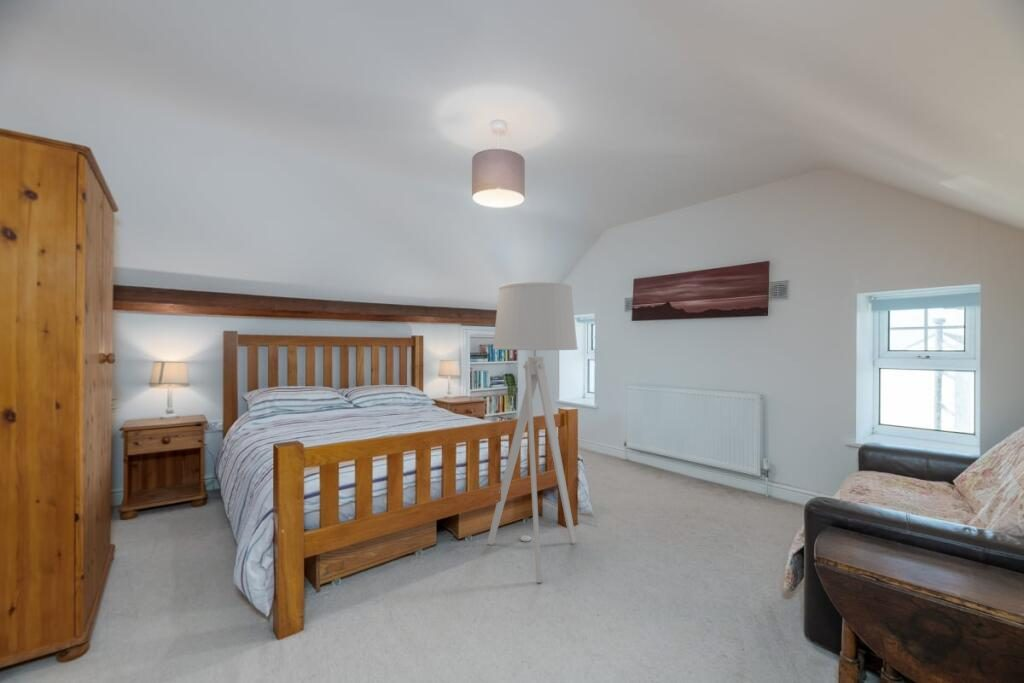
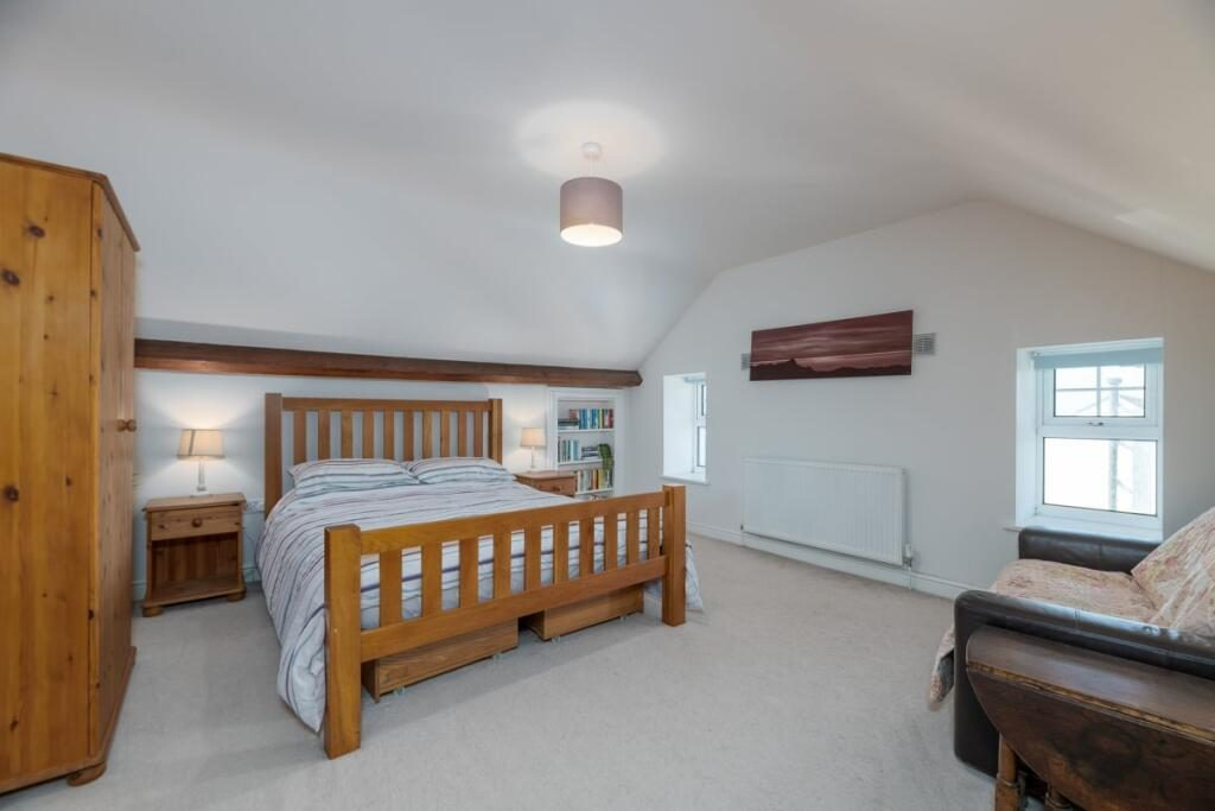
- floor lamp [486,281,579,584]
